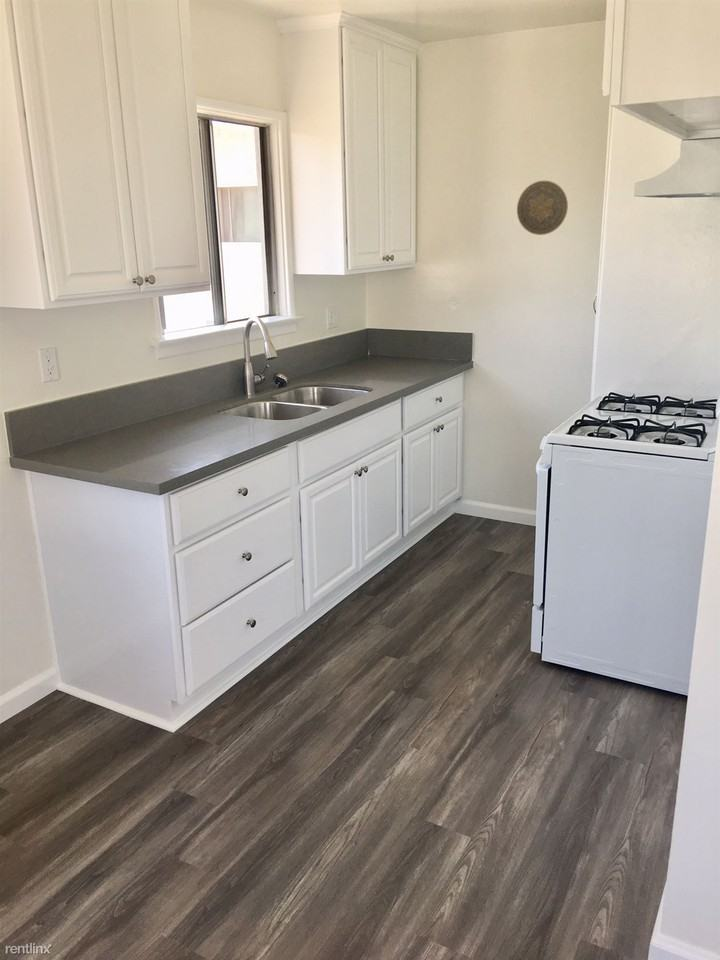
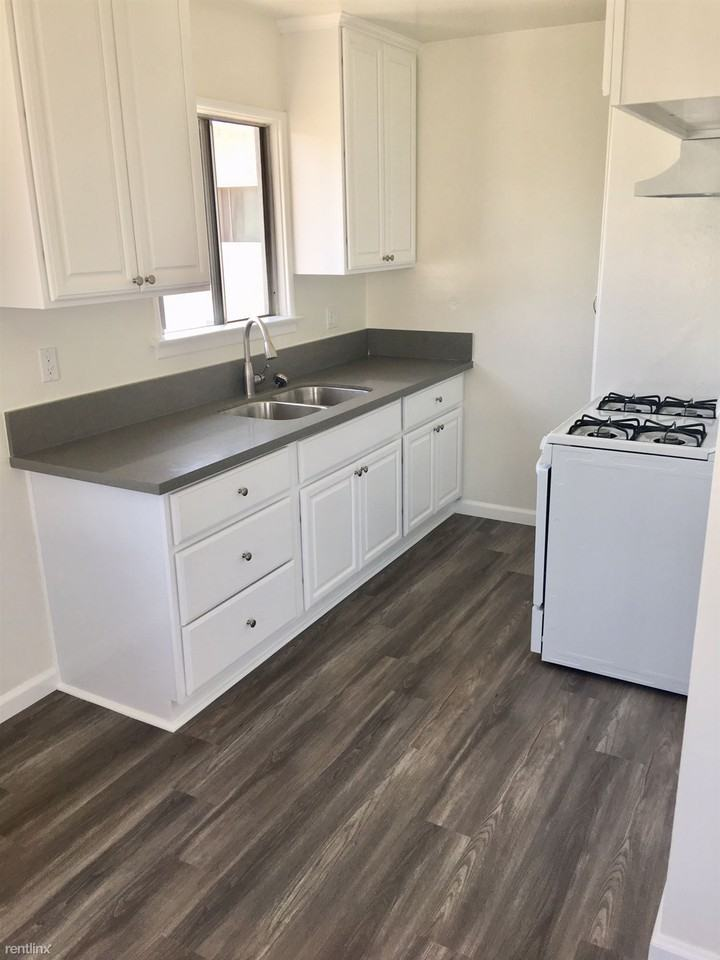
- decorative plate [516,180,569,236]
